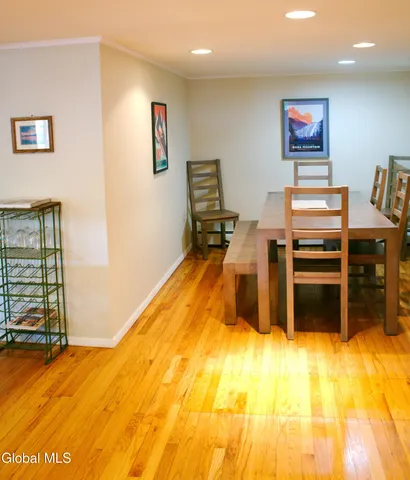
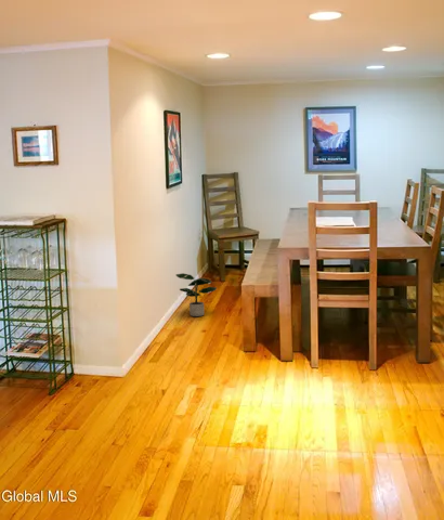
+ potted plant [175,272,218,317]
